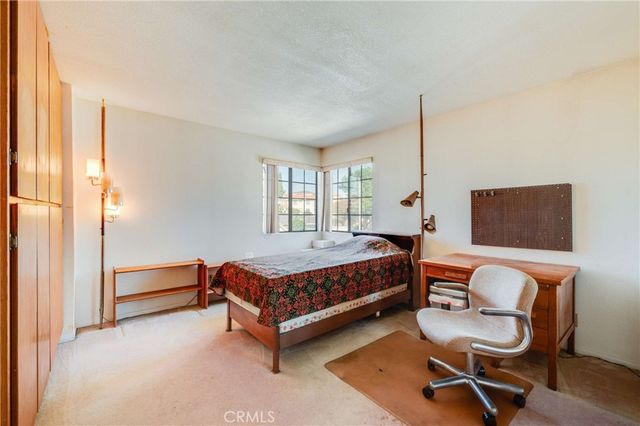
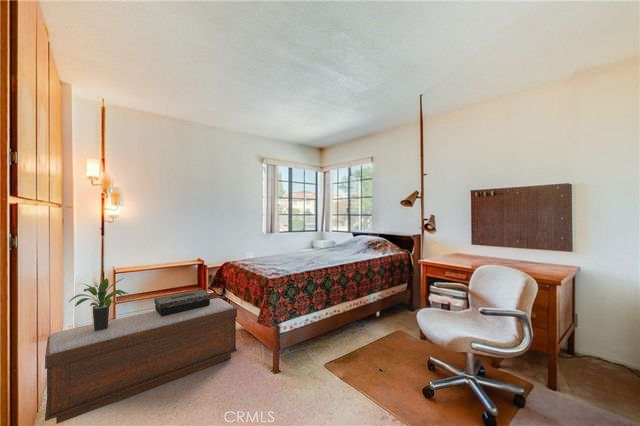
+ potted plant [67,277,130,331]
+ bench [44,297,238,425]
+ decorative box [153,289,212,316]
